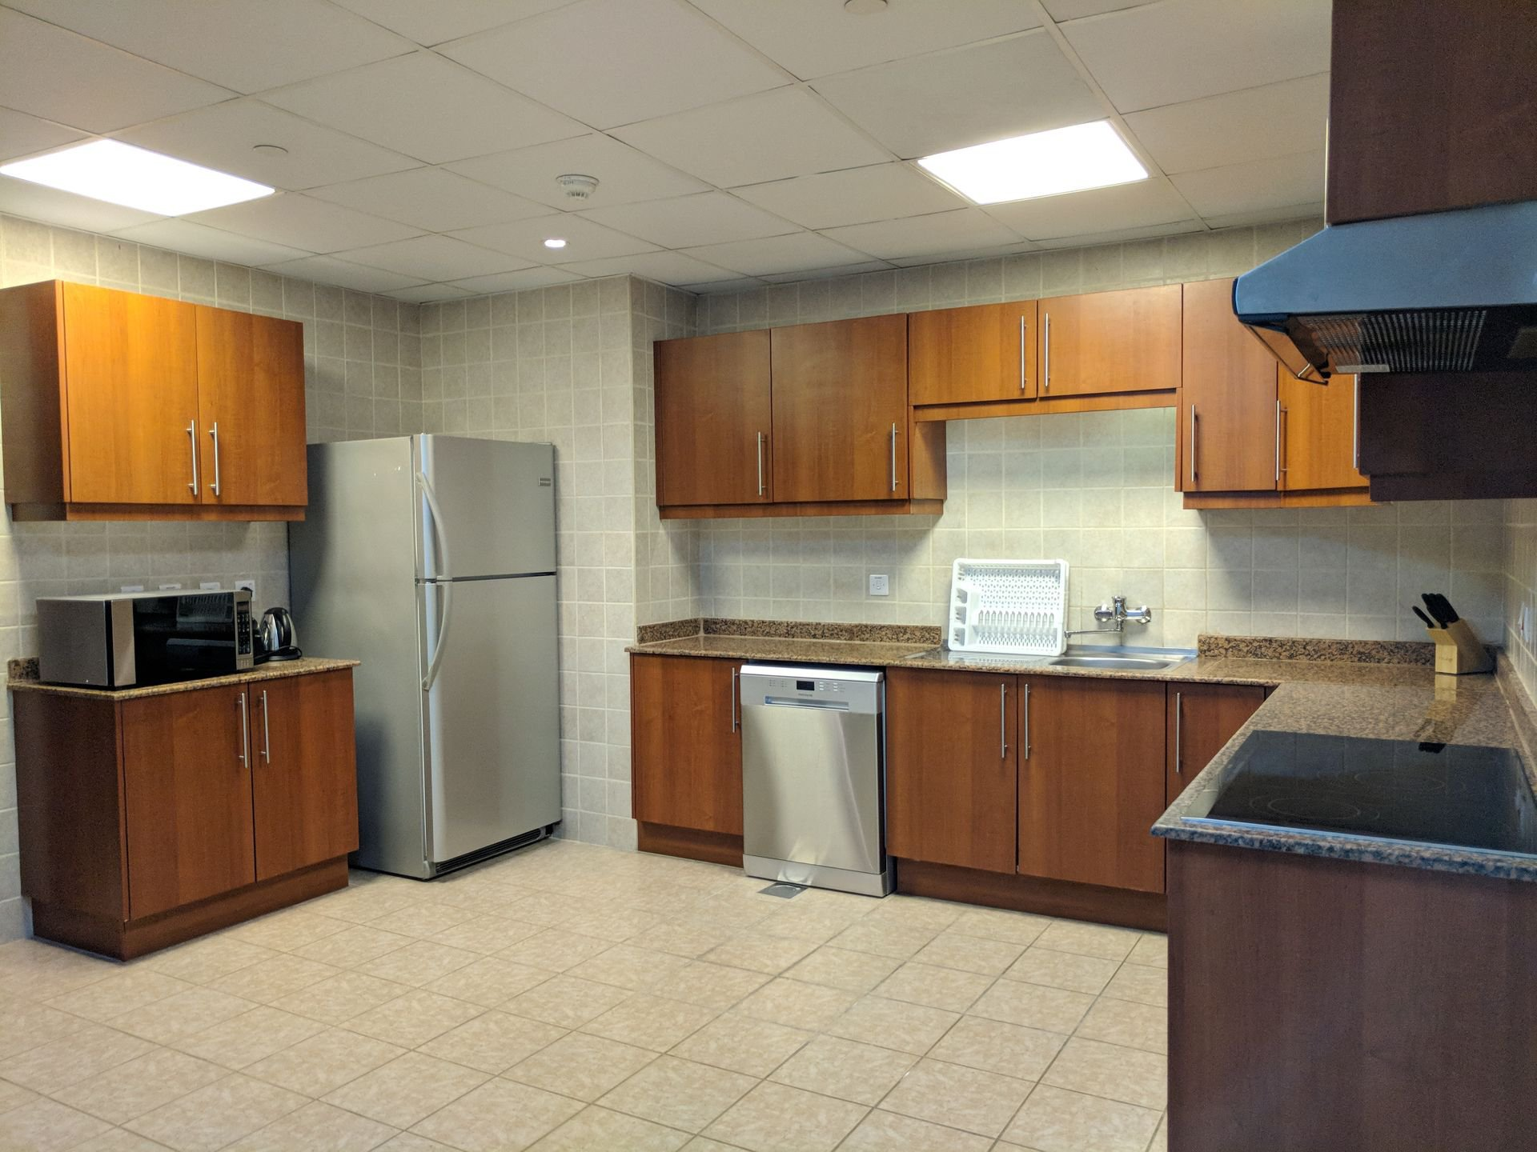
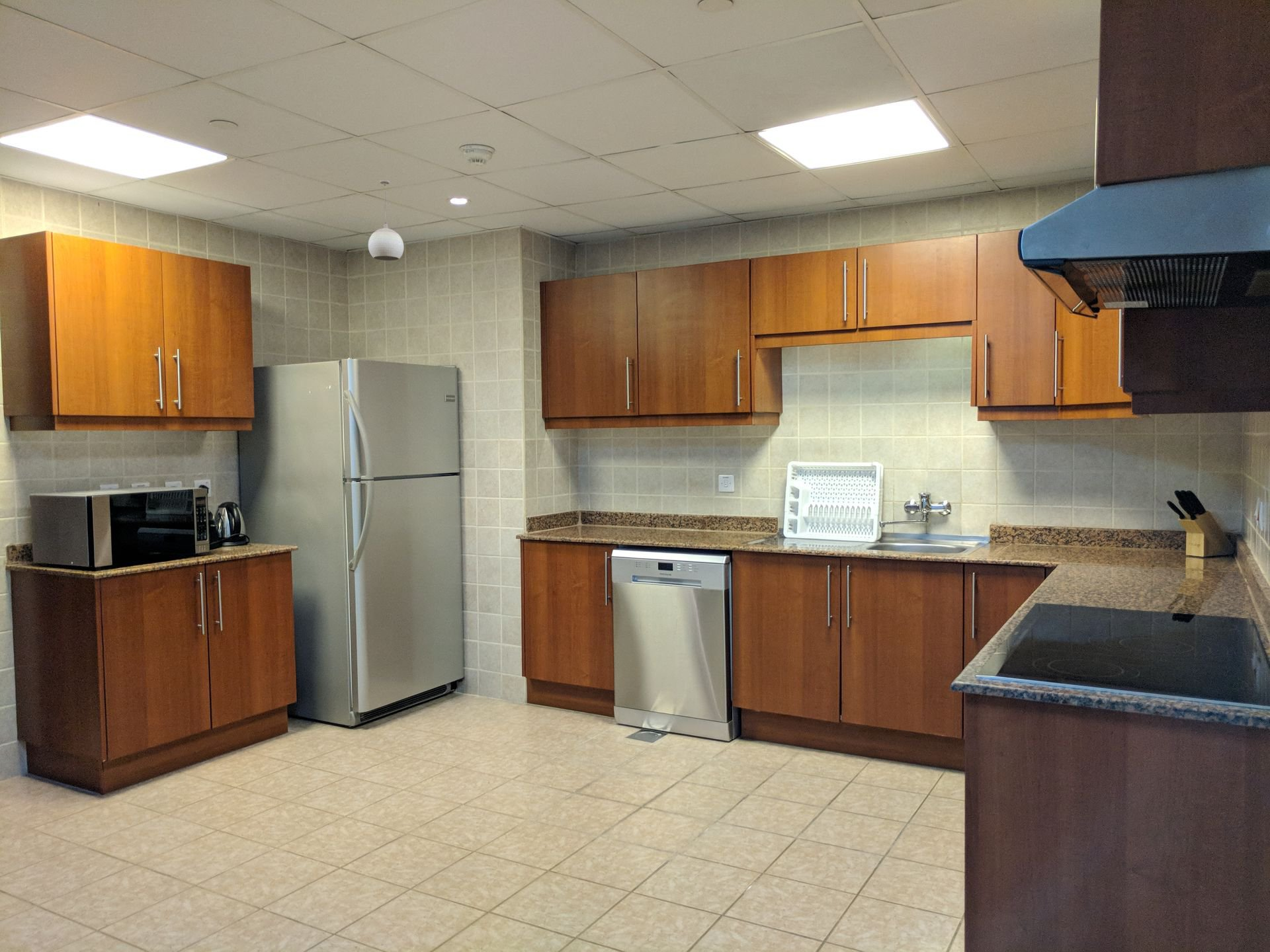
+ pendant light [368,180,405,261]
